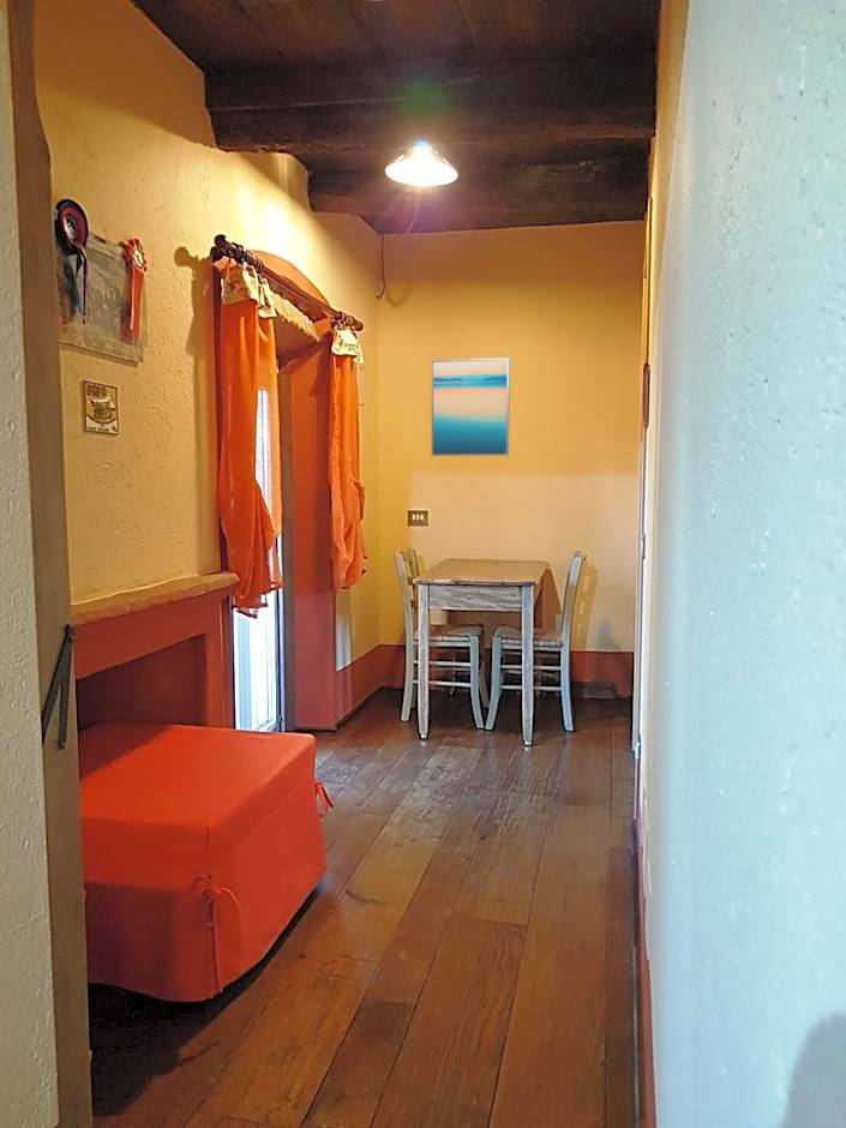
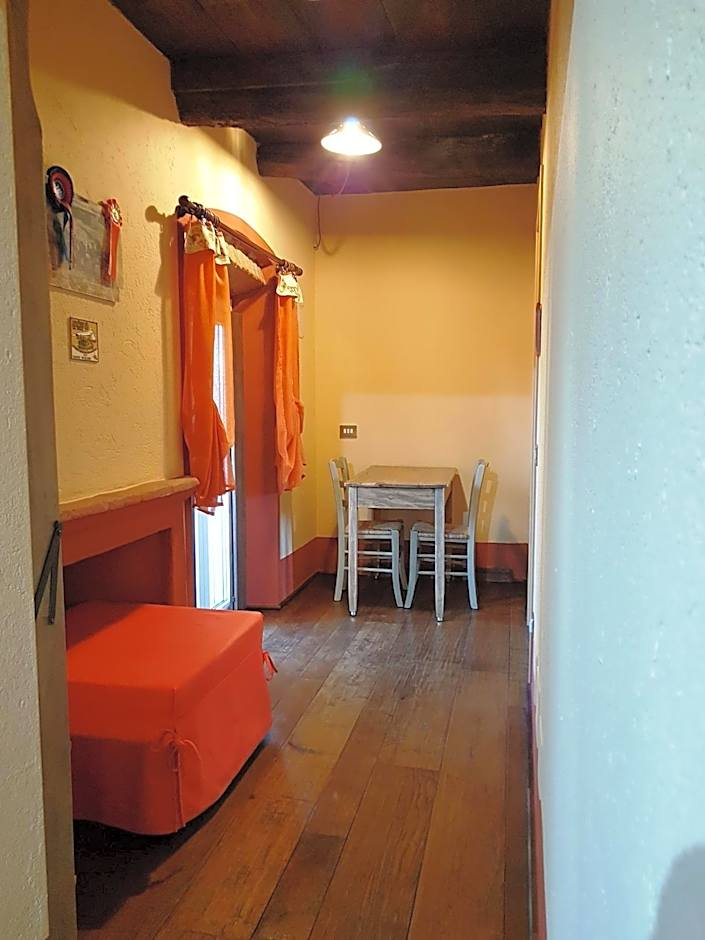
- wall art [430,356,511,457]
